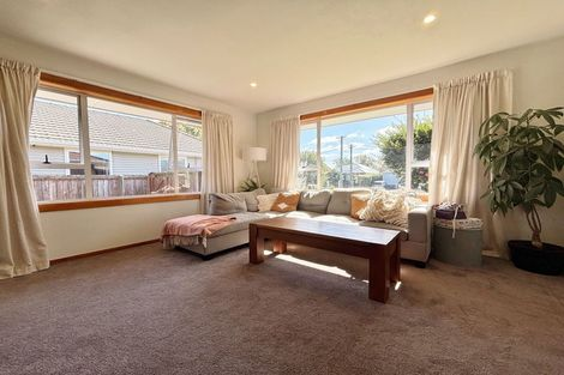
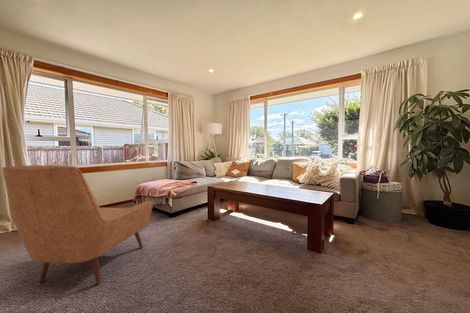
+ chair [1,164,154,285]
